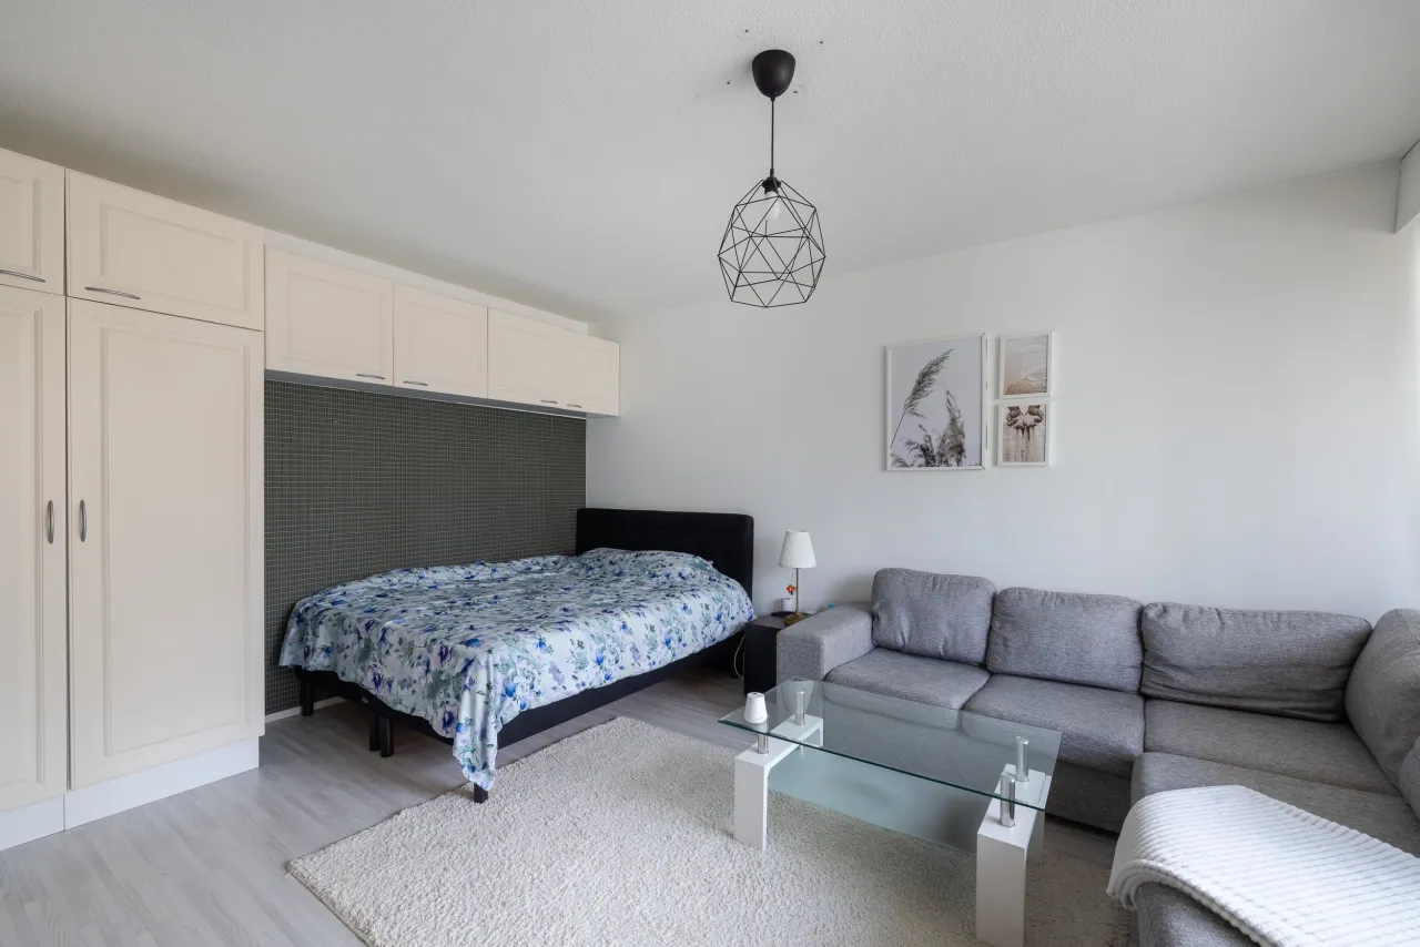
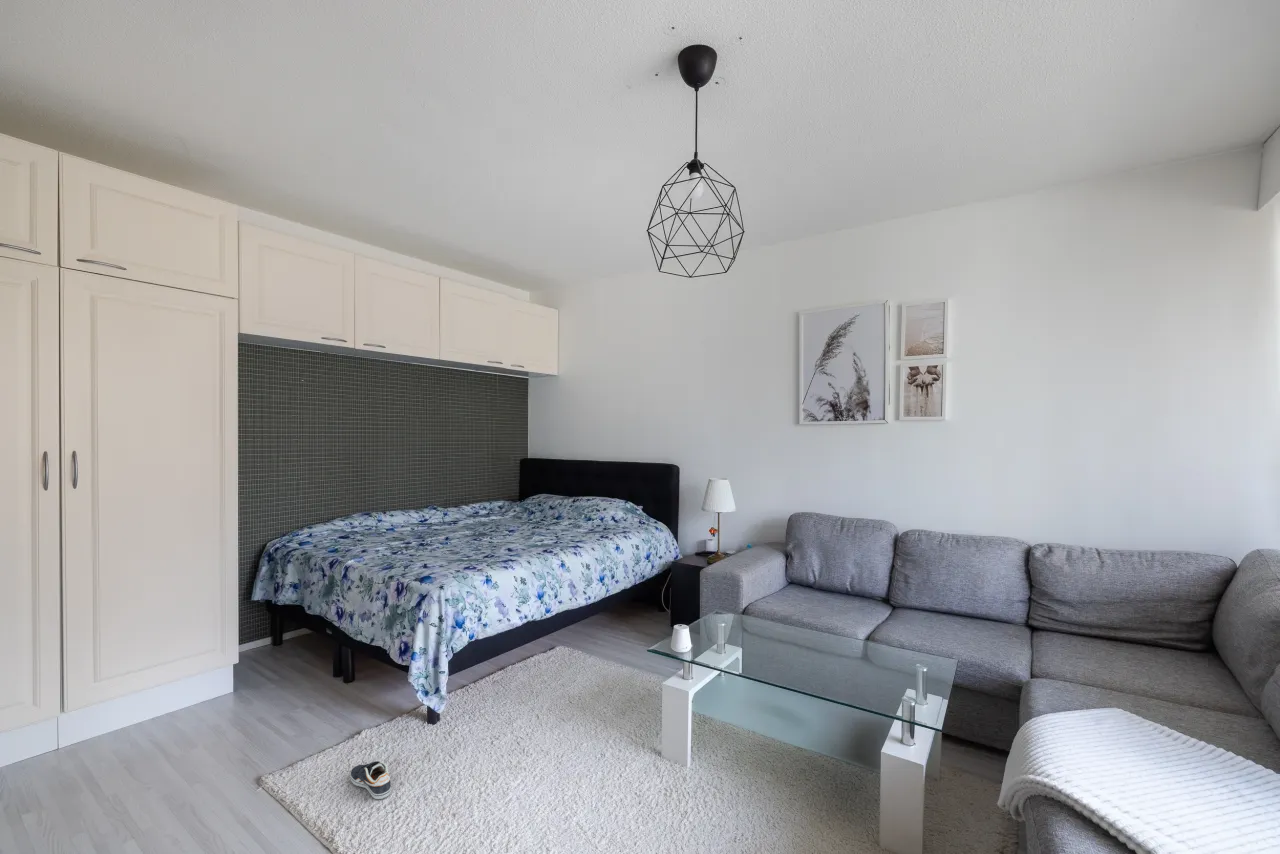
+ sneaker [349,760,392,800]
